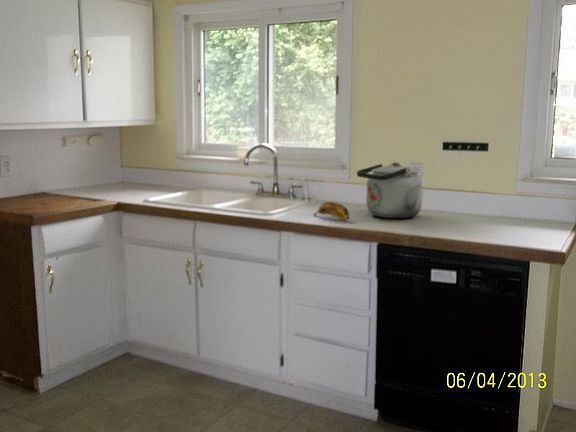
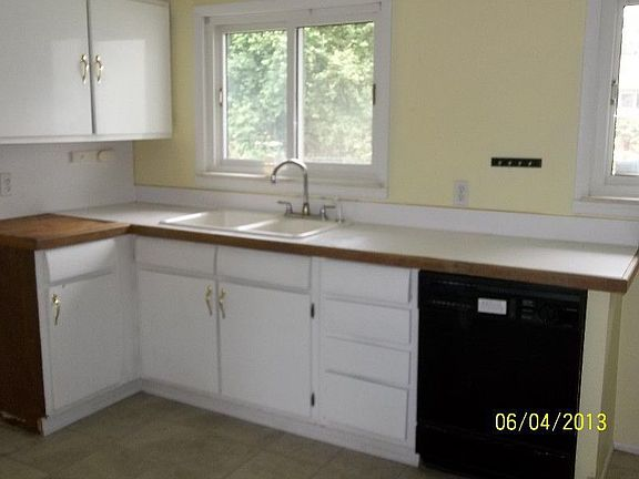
- banana [313,201,350,221]
- kettle [356,161,424,219]
